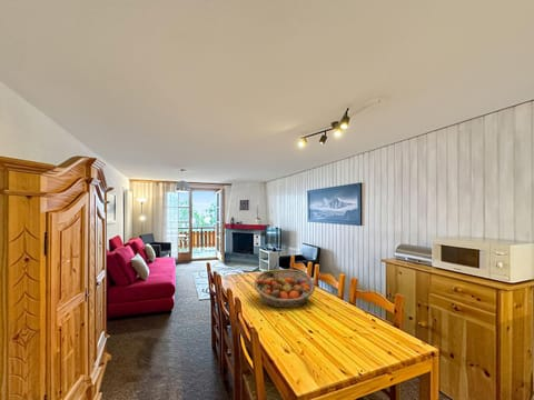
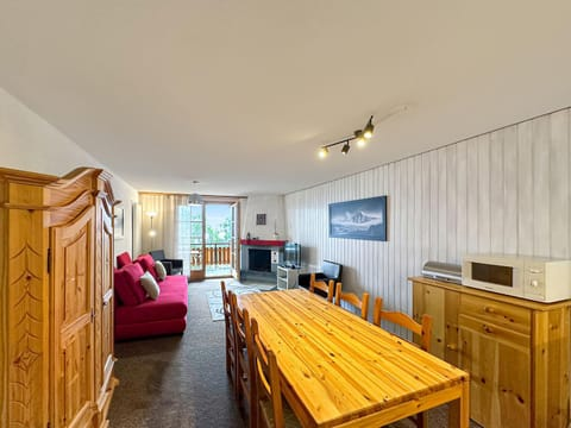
- fruit basket [254,268,316,309]
